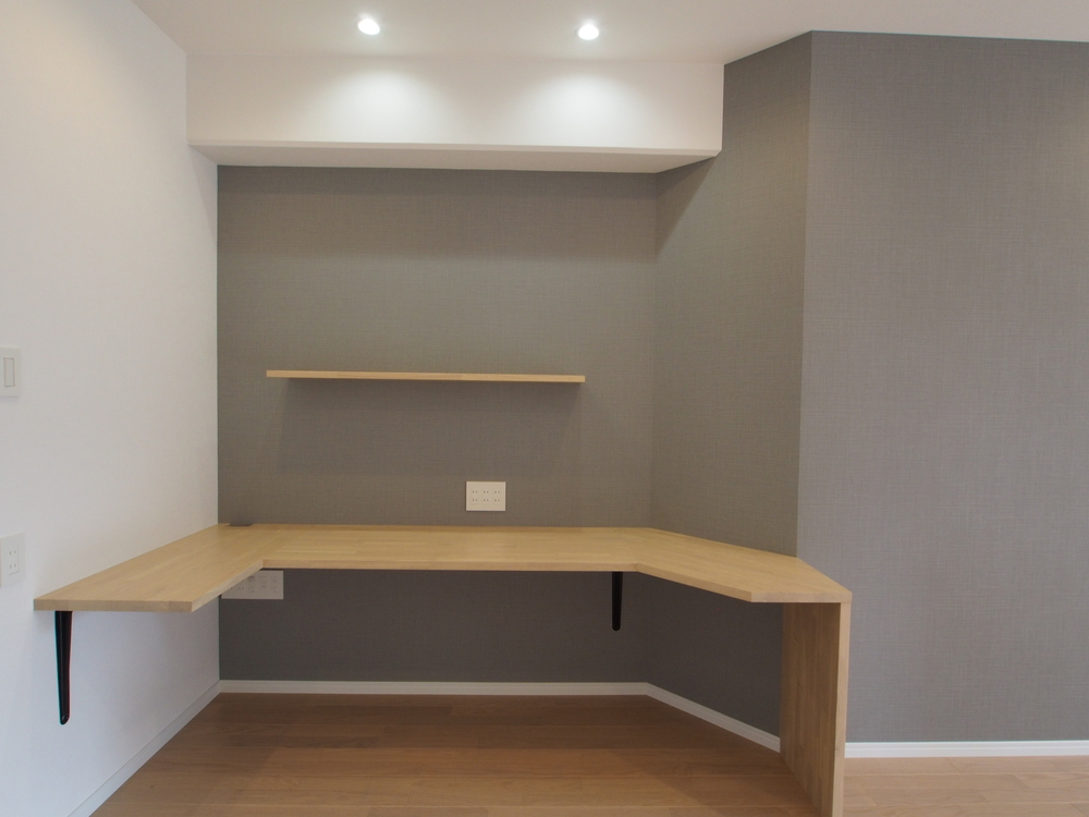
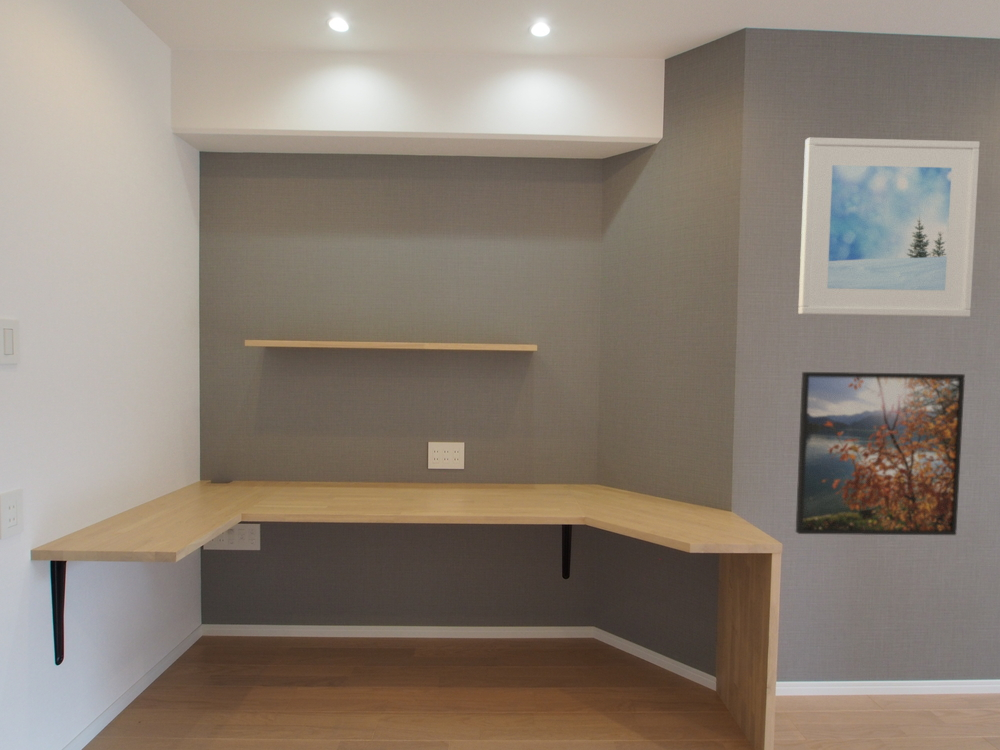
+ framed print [795,371,966,536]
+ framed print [797,137,981,318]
